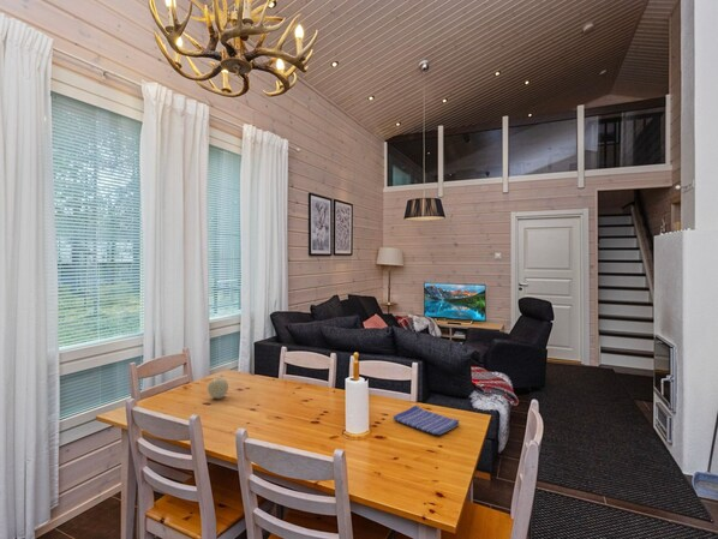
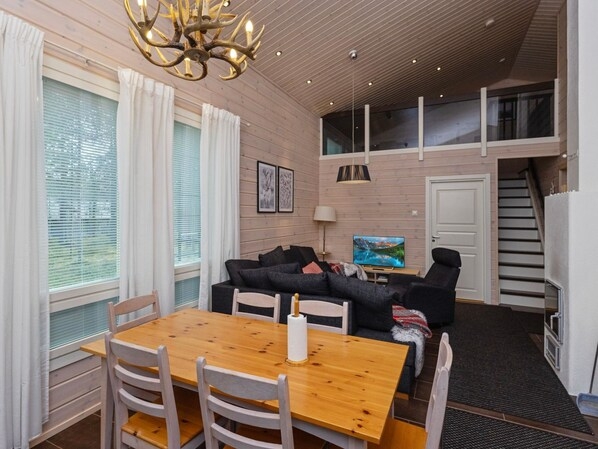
- fruit [207,376,229,400]
- dish towel [393,405,460,436]
